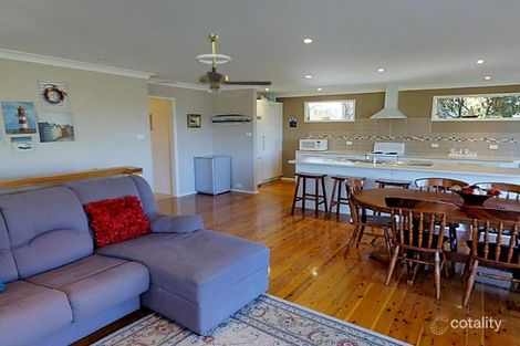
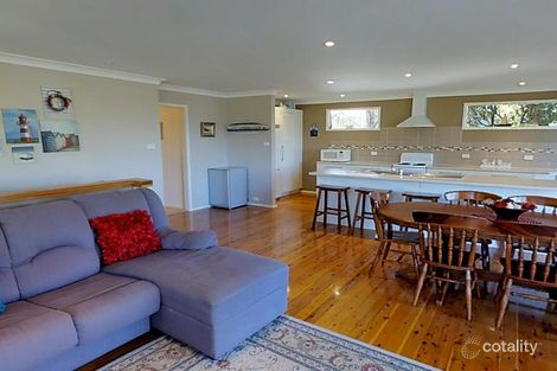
- ceiling fan [154,33,272,99]
